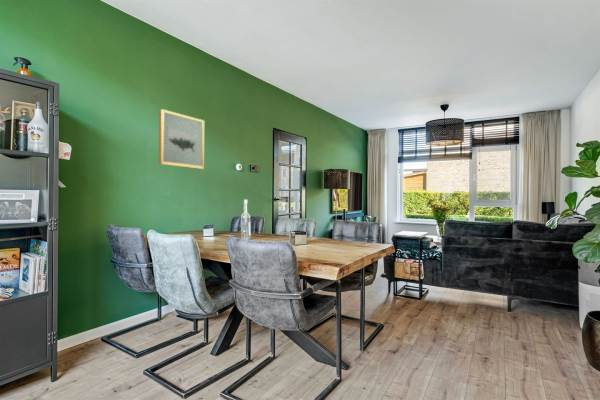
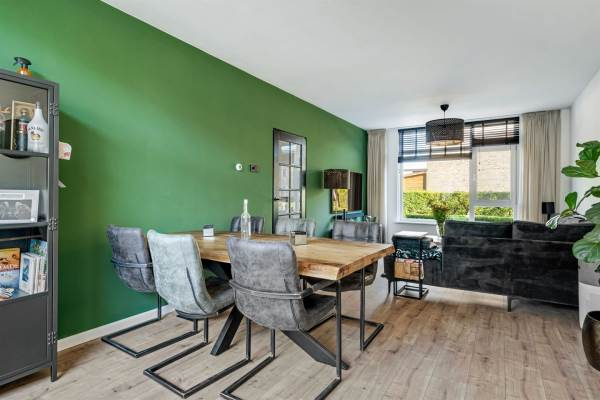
- wall art [158,108,205,170]
